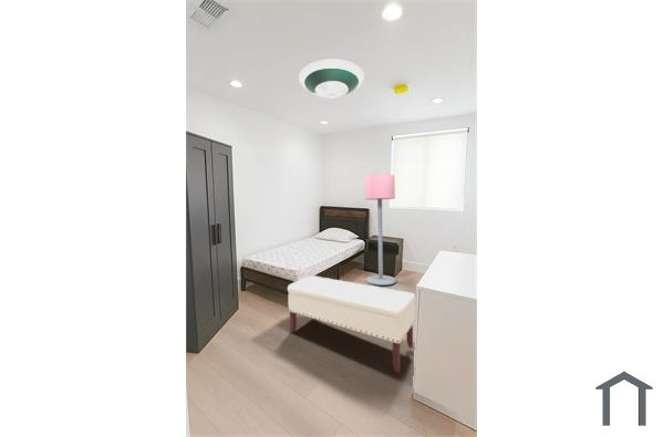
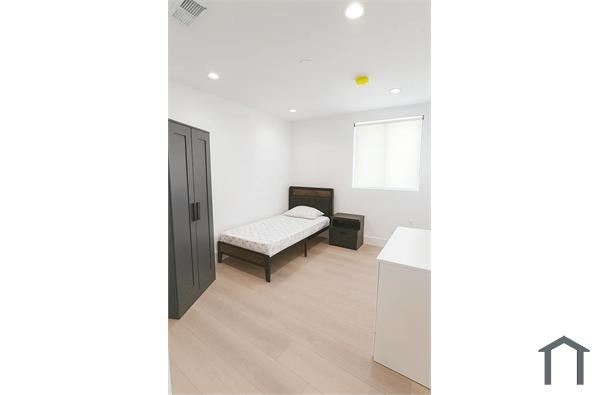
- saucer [298,58,365,98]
- floor lamp [364,174,397,287]
- bench [287,274,416,374]
